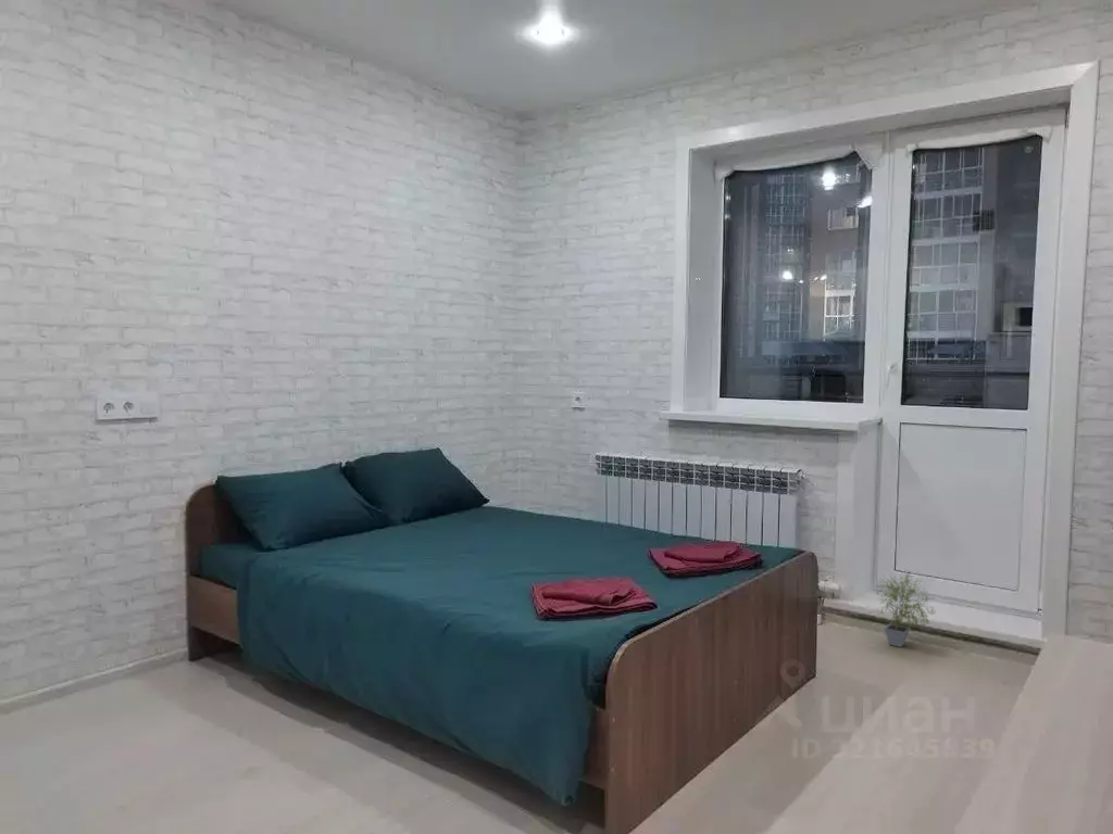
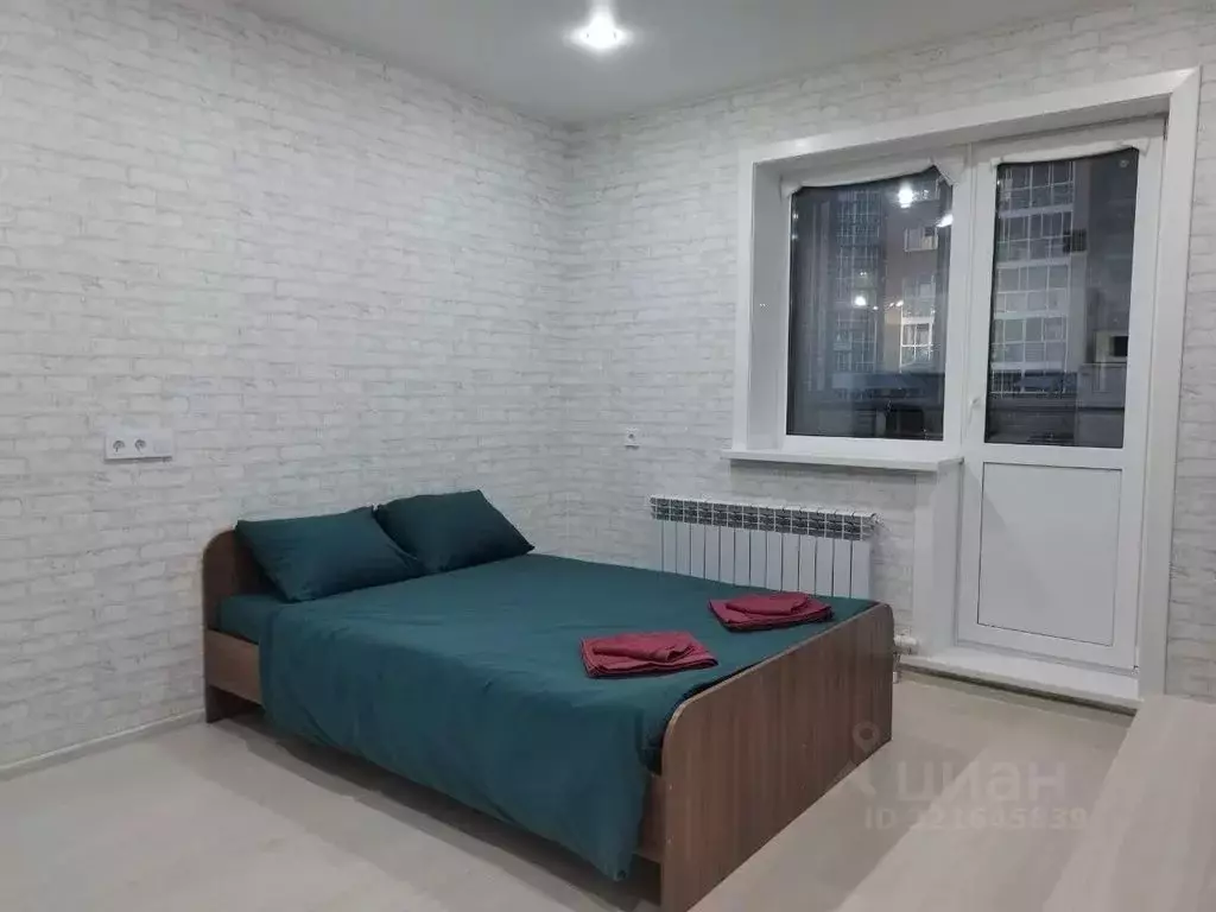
- potted plant [871,571,937,648]
